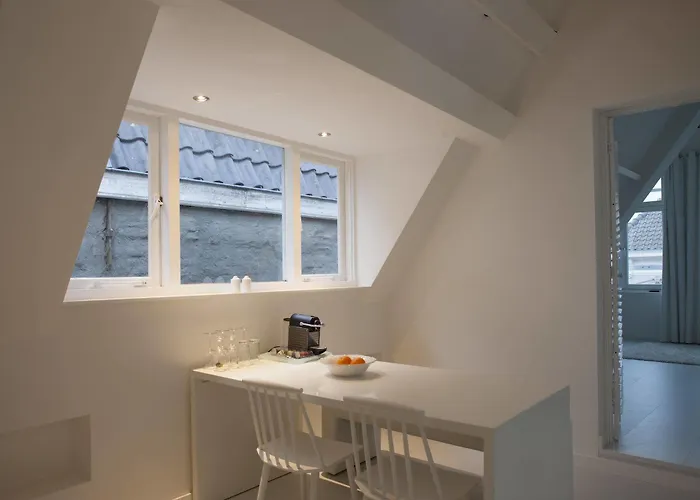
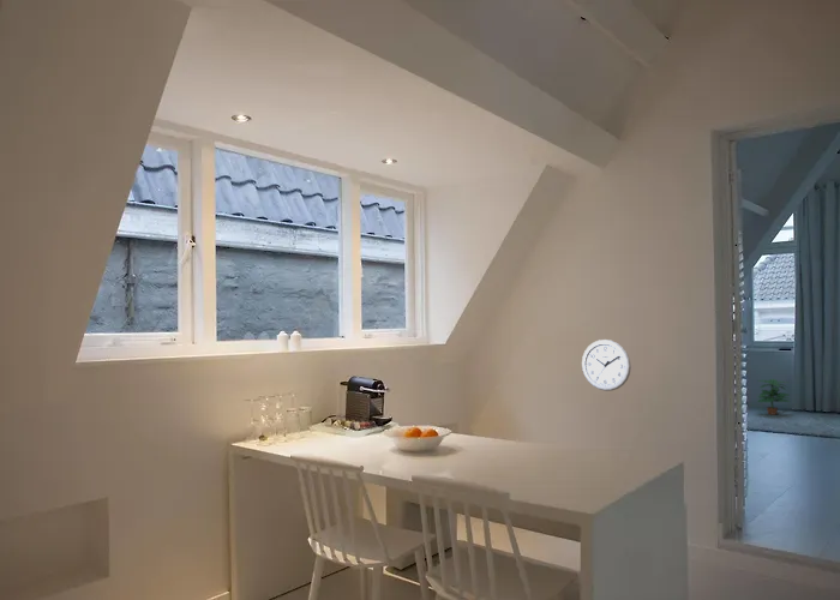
+ potted plant [756,378,791,416]
+ wall clock [581,338,632,392]
